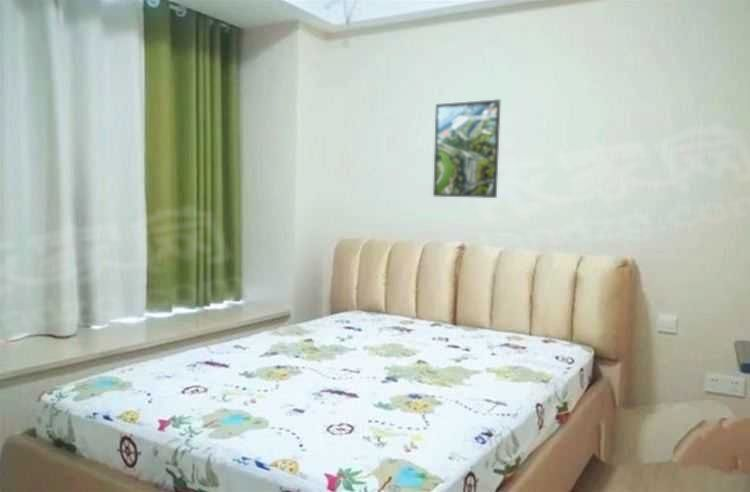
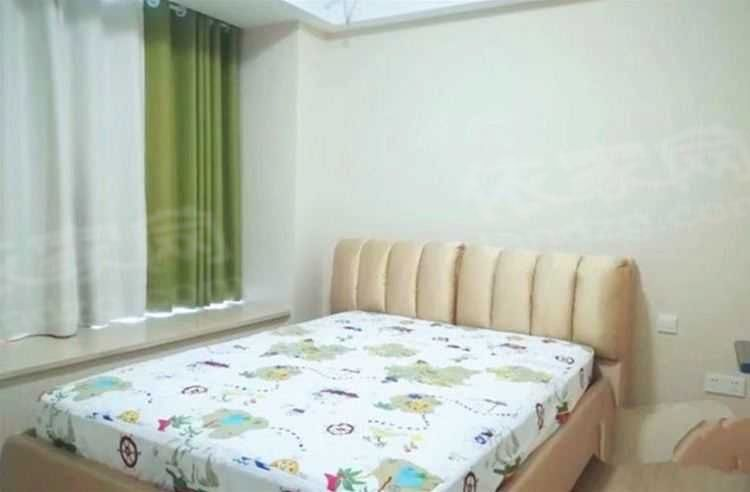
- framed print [432,98,501,199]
